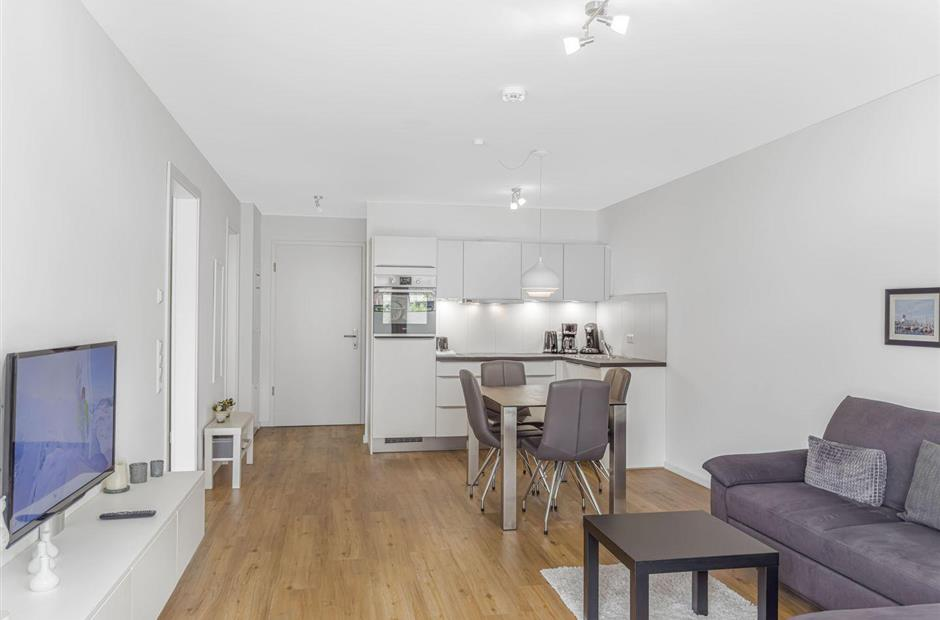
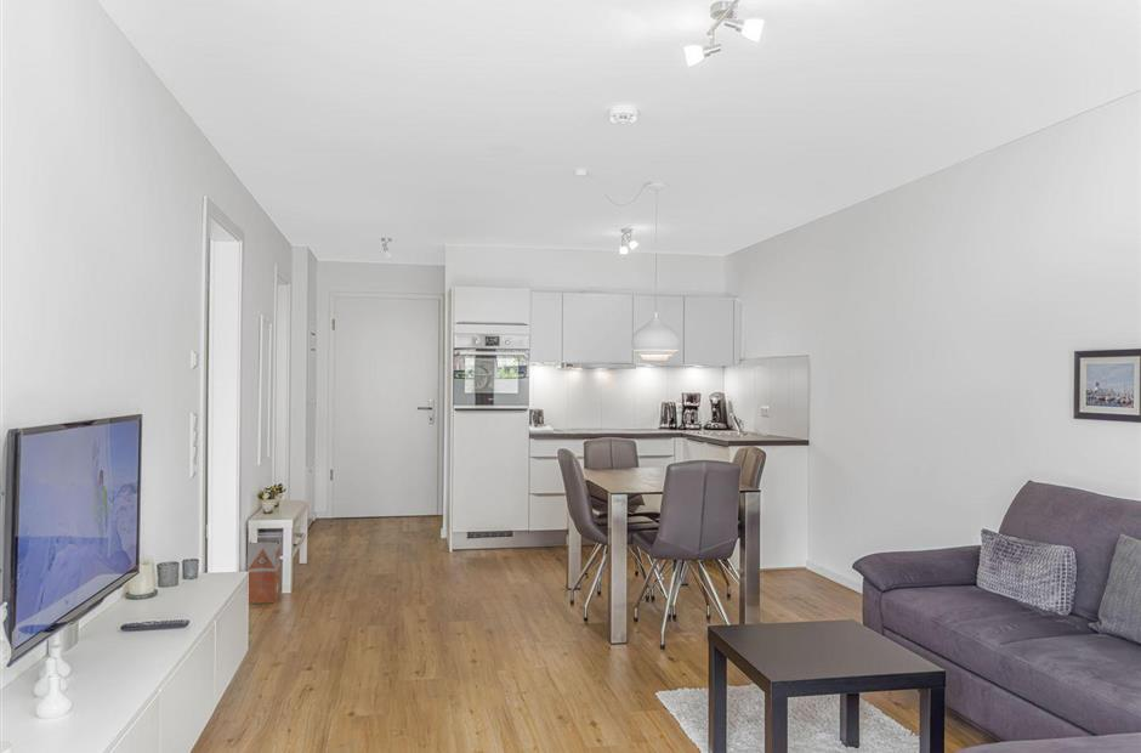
+ waste bin [246,536,283,605]
